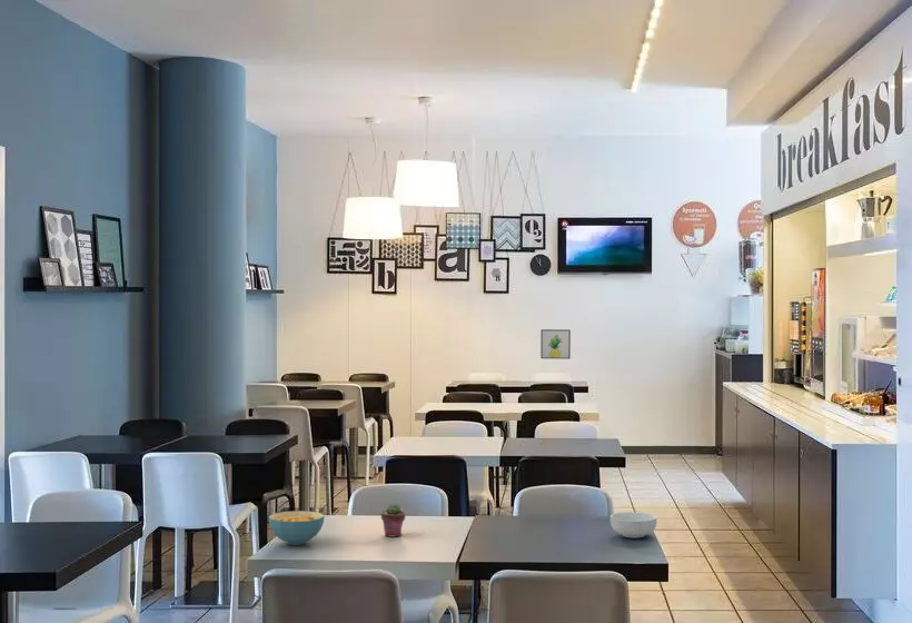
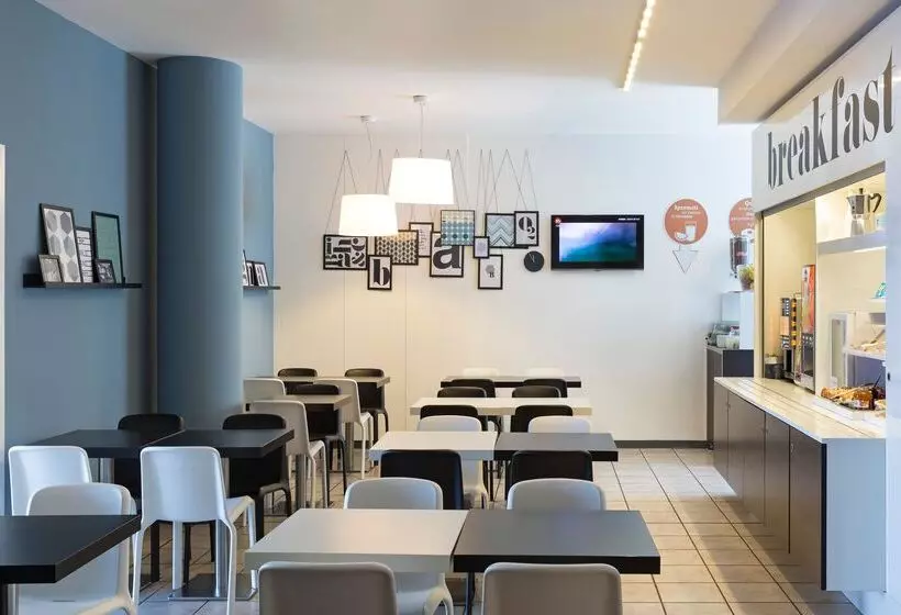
- wall art [539,328,572,360]
- cereal bowl [267,510,326,546]
- potted succulent [380,502,407,537]
- cereal bowl [609,512,658,538]
